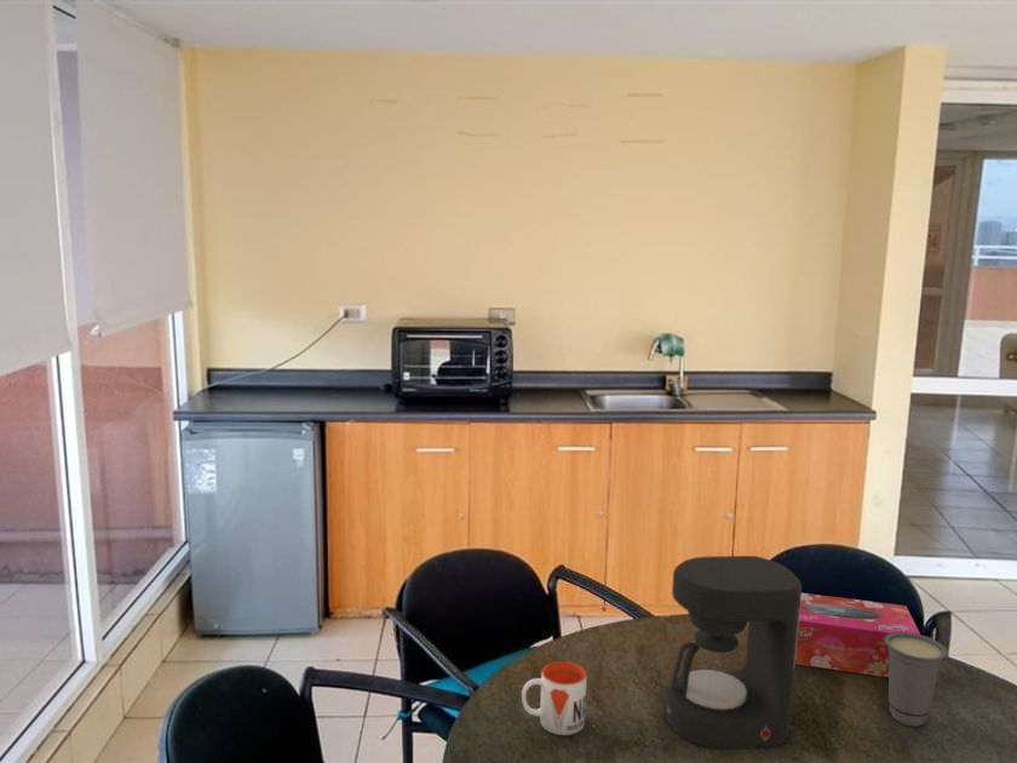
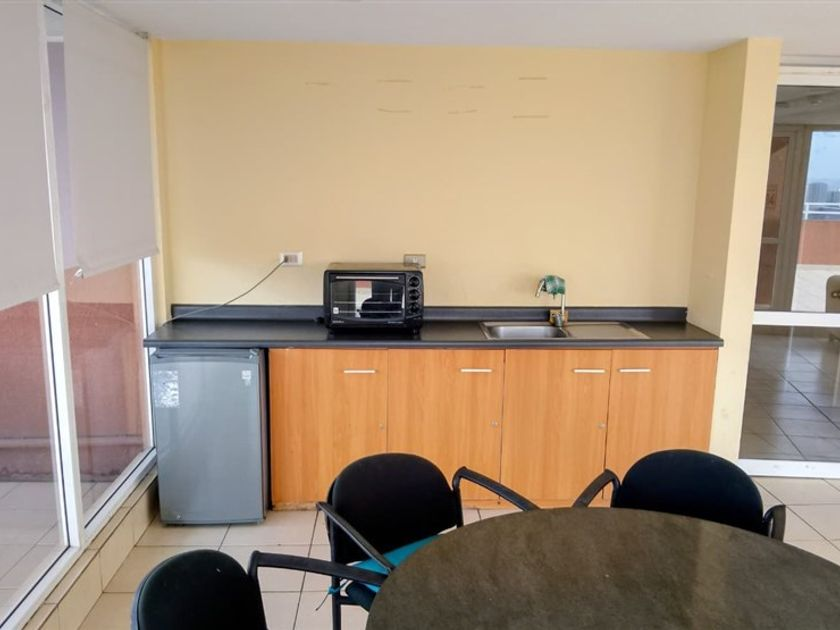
- mug [521,660,588,736]
- cup [885,632,949,728]
- tissue box [795,592,921,678]
- coffee maker [665,555,803,750]
